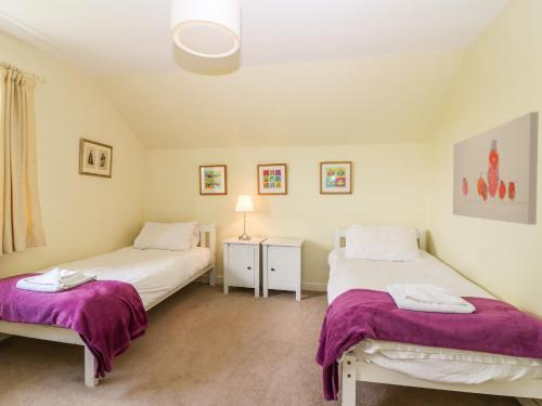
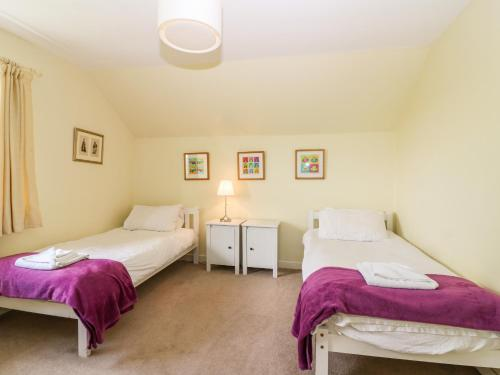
- wall art [452,110,540,226]
